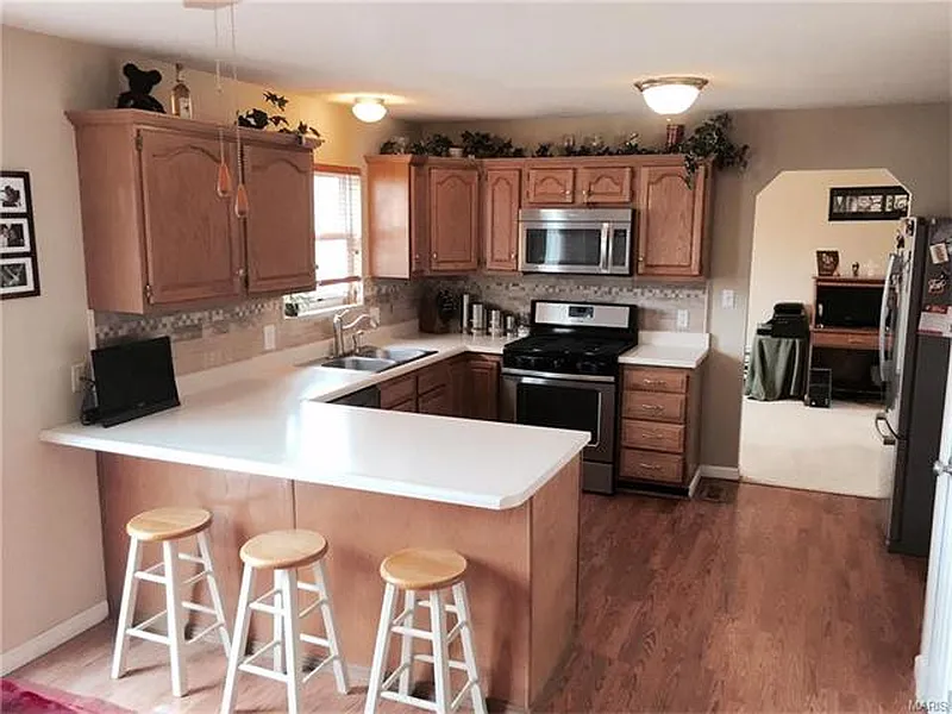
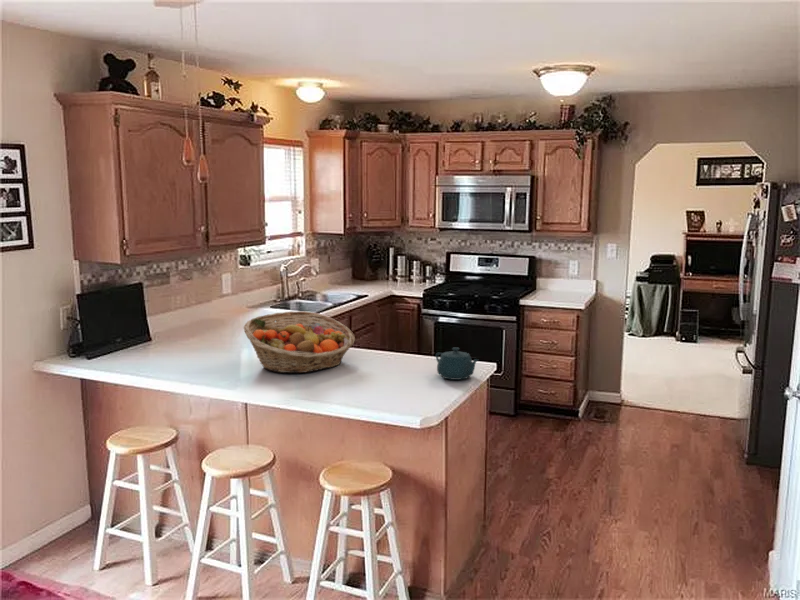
+ fruit basket [243,310,356,374]
+ teapot [435,347,479,381]
